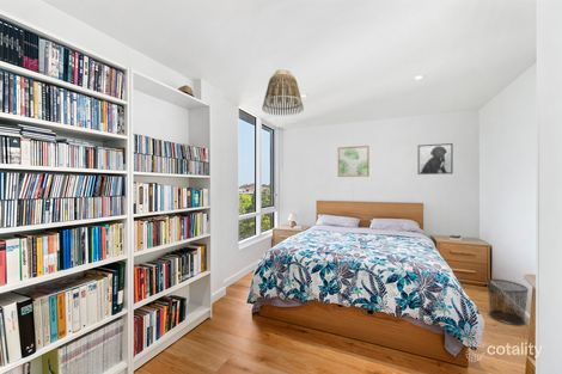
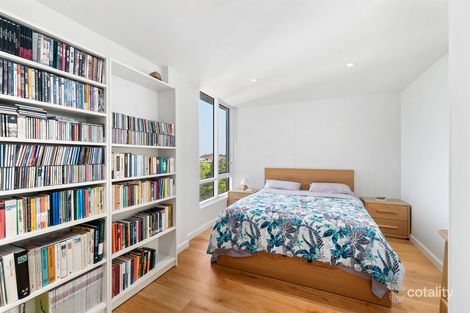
- lamp shade [261,67,305,117]
- waste bin [484,278,530,326]
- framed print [417,142,454,176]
- wall art [337,145,371,178]
